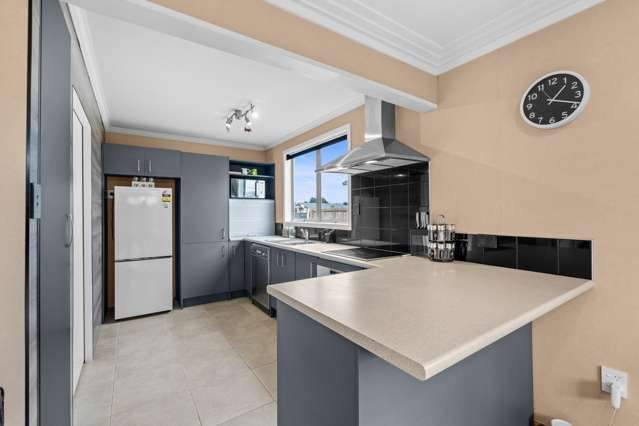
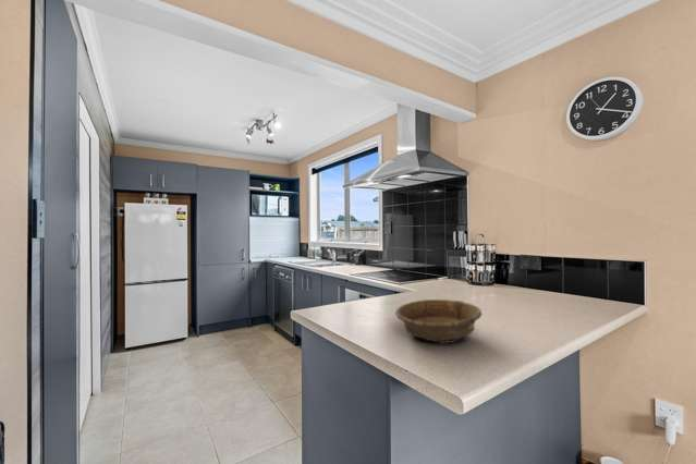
+ decorative bowl [394,298,483,344]
